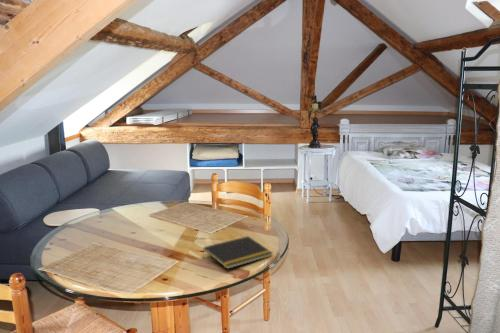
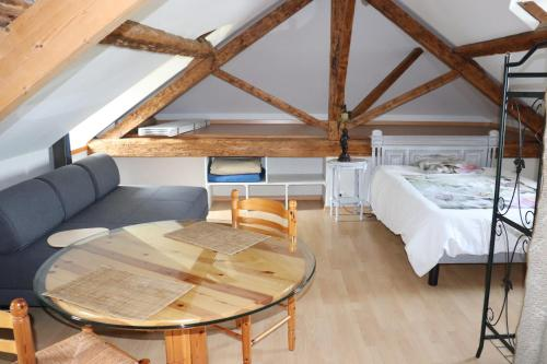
- notepad [202,235,274,270]
